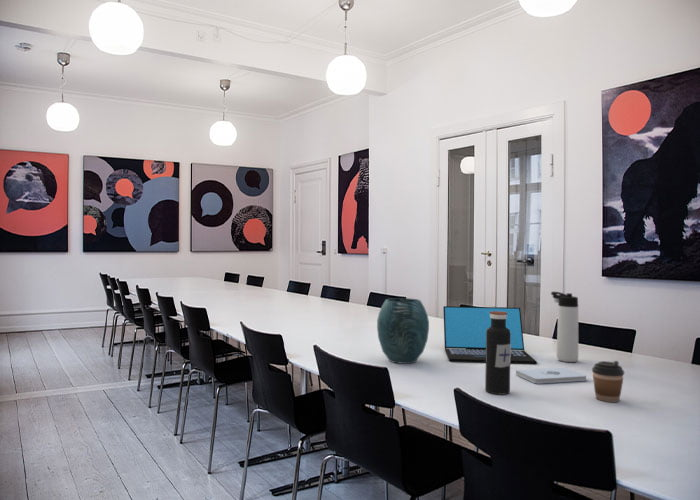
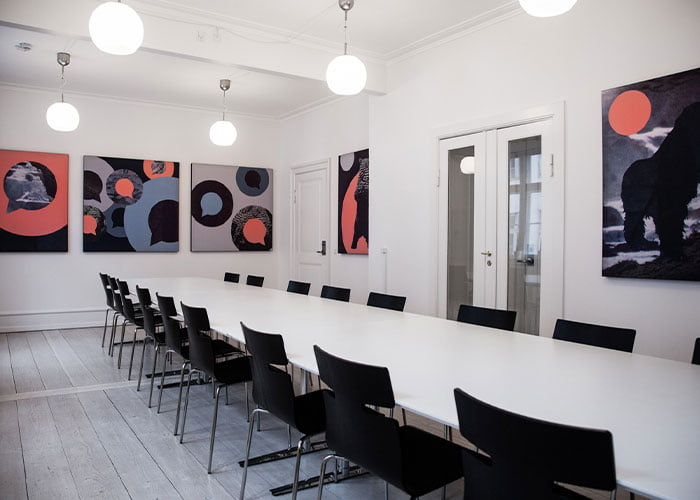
- thermos bottle [550,291,579,363]
- vase [376,297,430,365]
- notepad [515,366,588,385]
- laptop [442,305,538,365]
- water bottle [484,311,511,395]
- coffee cup [591,360,625,403]
